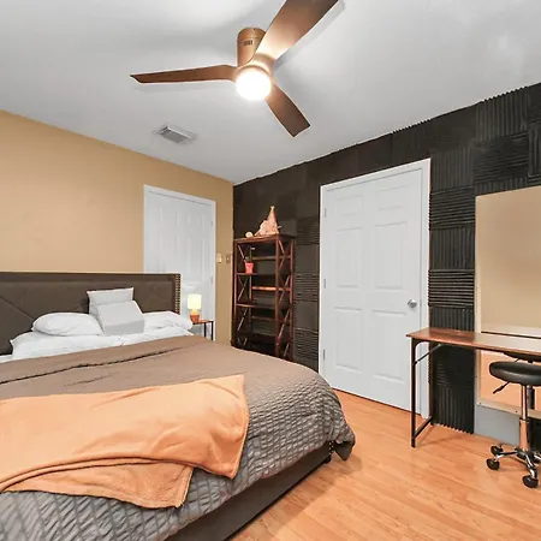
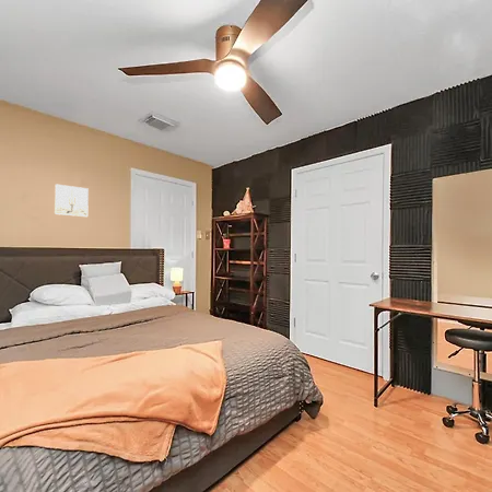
+ wall art [54,183,90,218]
